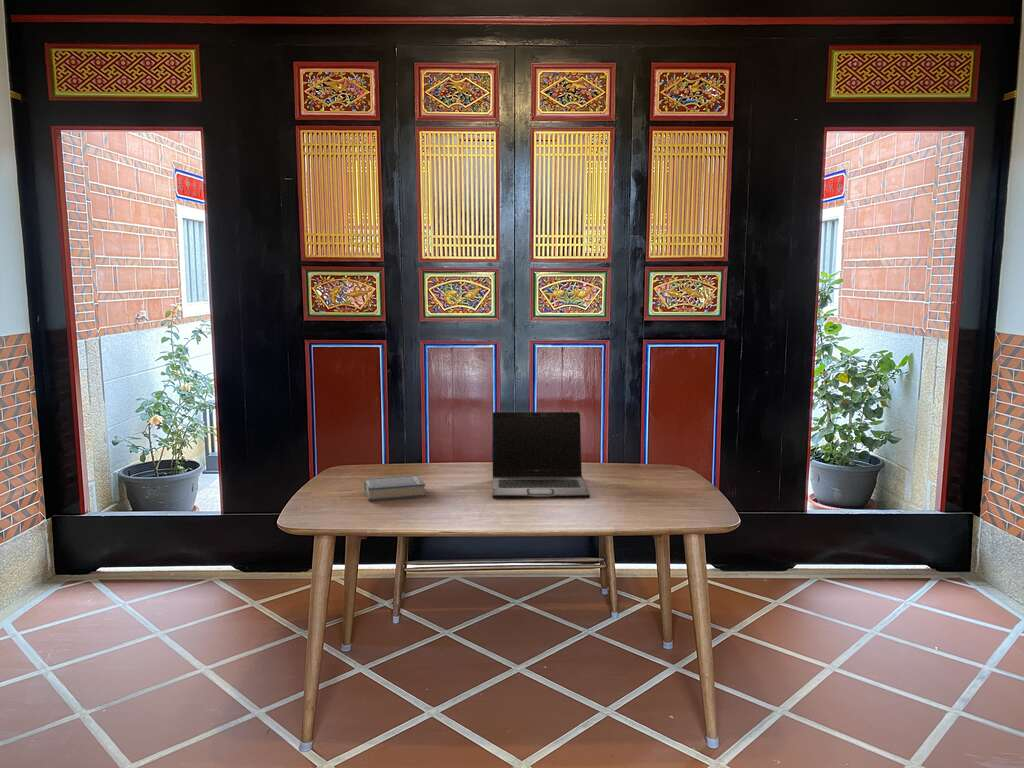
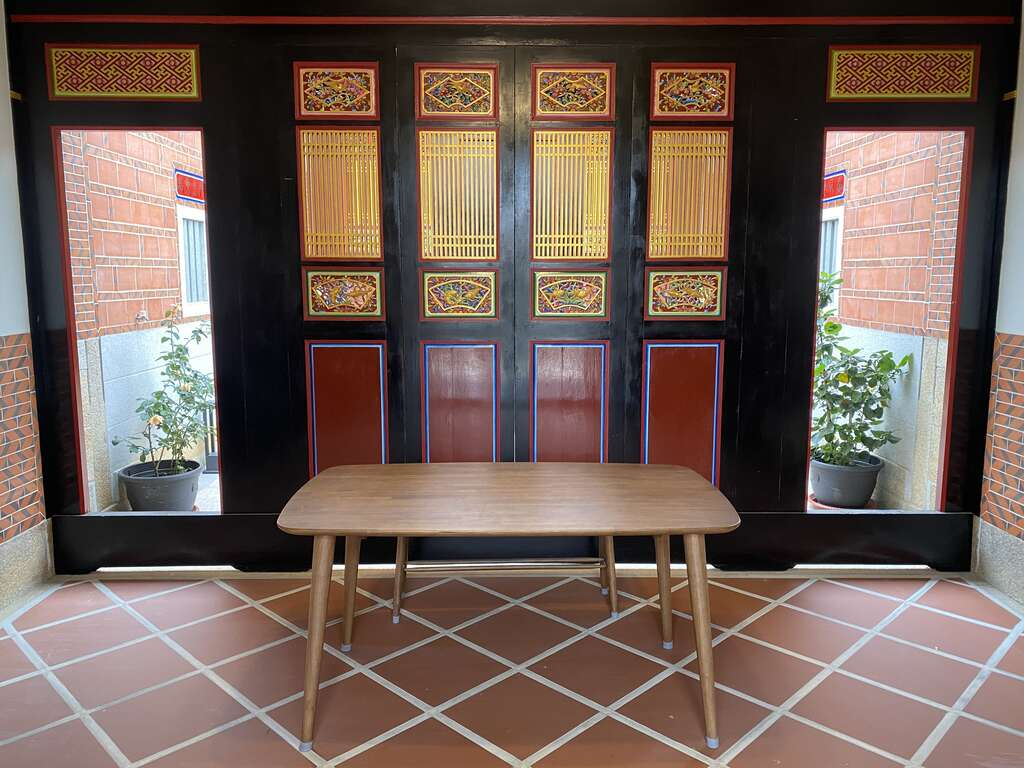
- laptop [492,411,591,499]
- hardback book [363,474,426,502]
